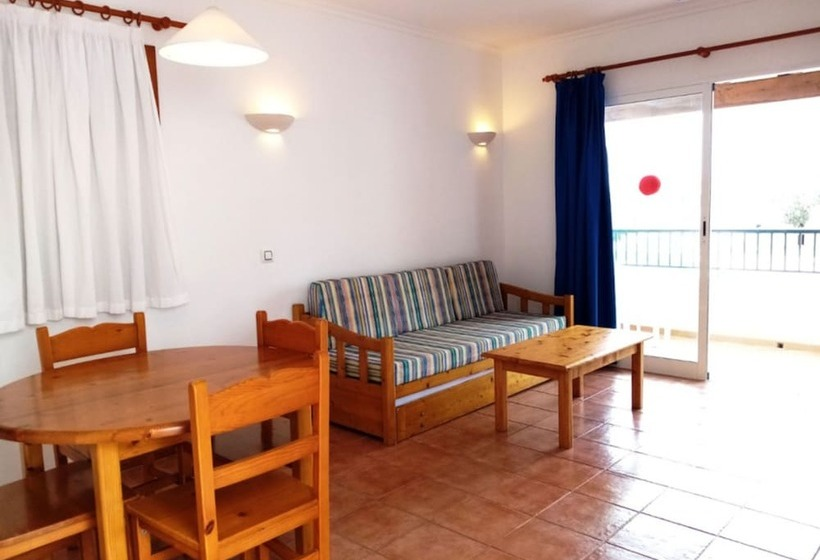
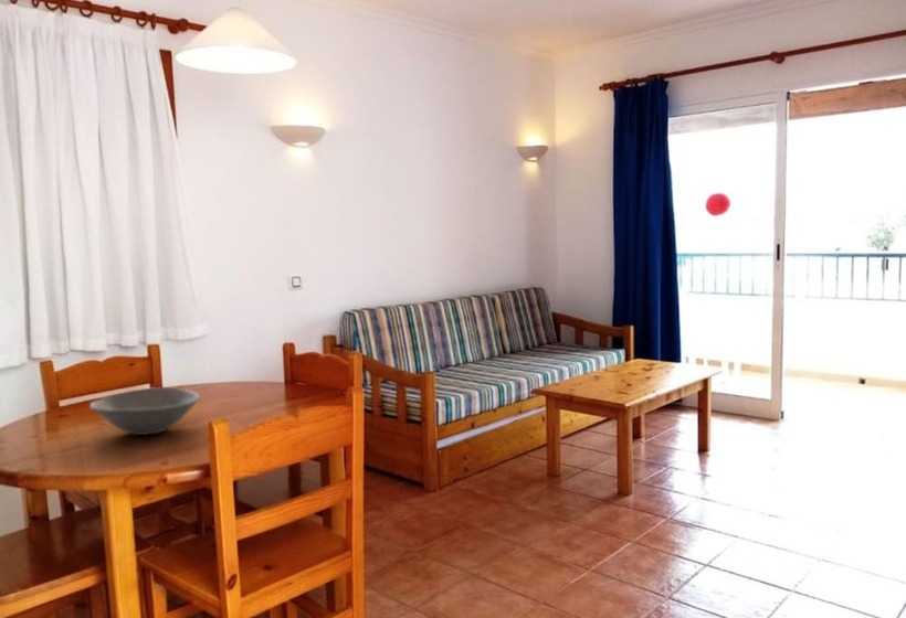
+ bowl [88,386,201,436]
